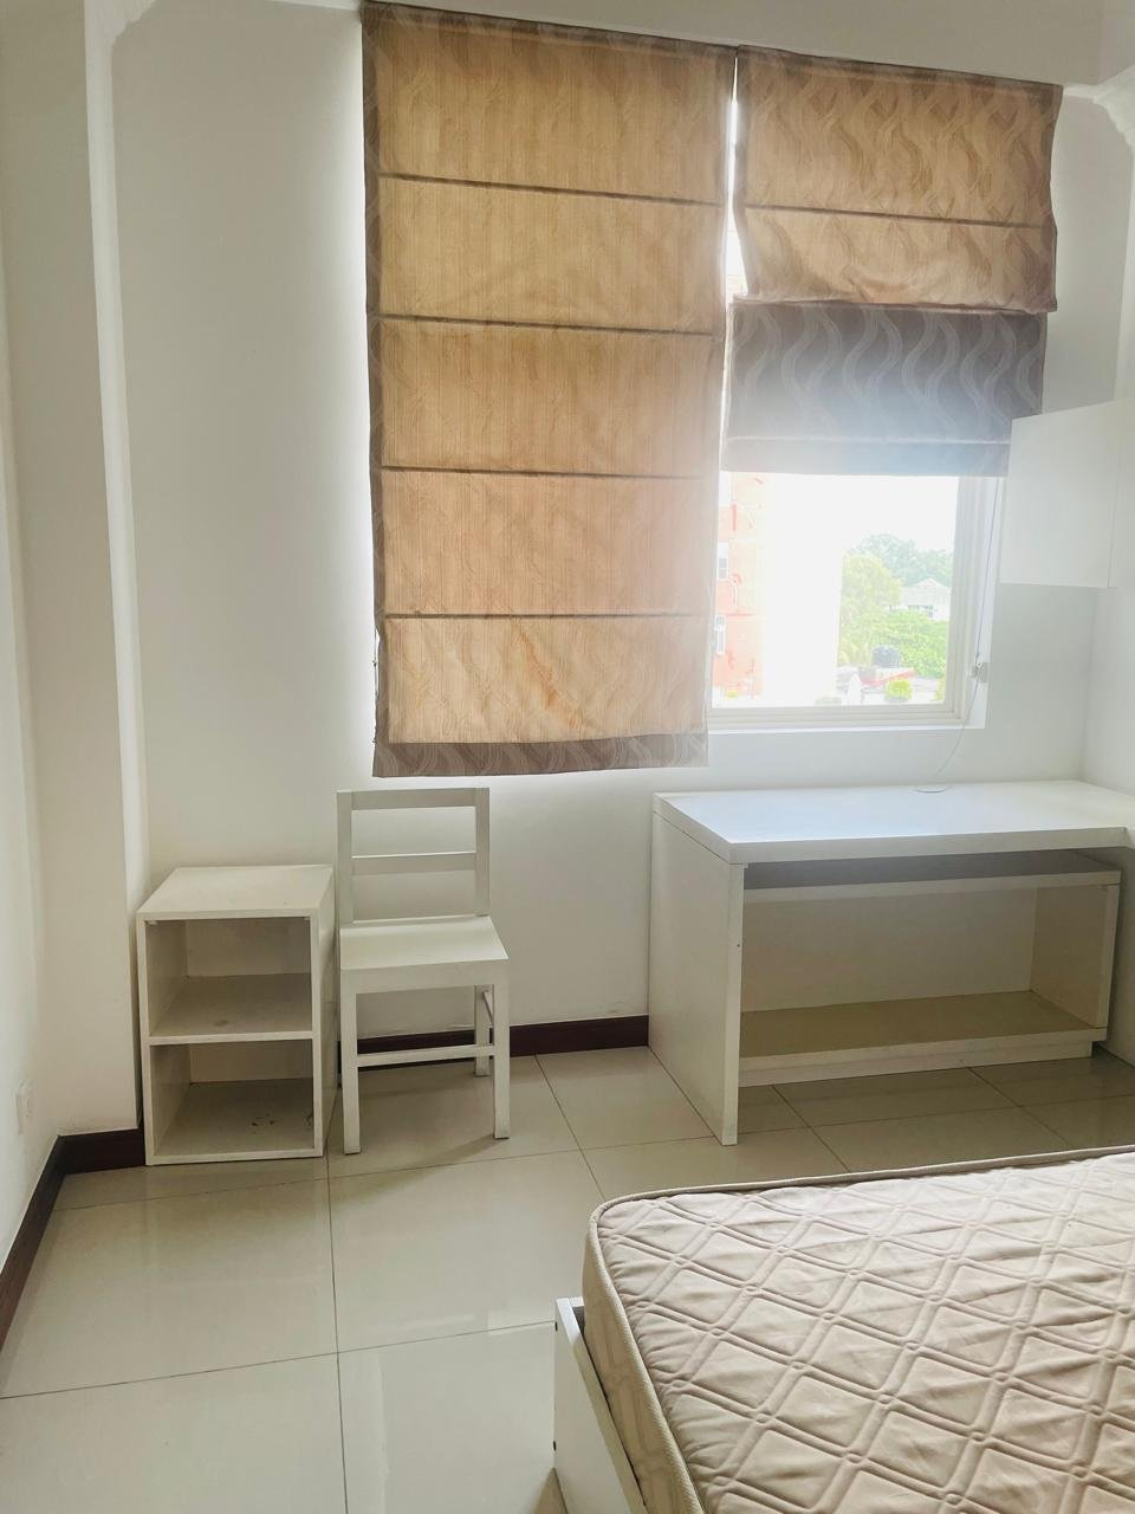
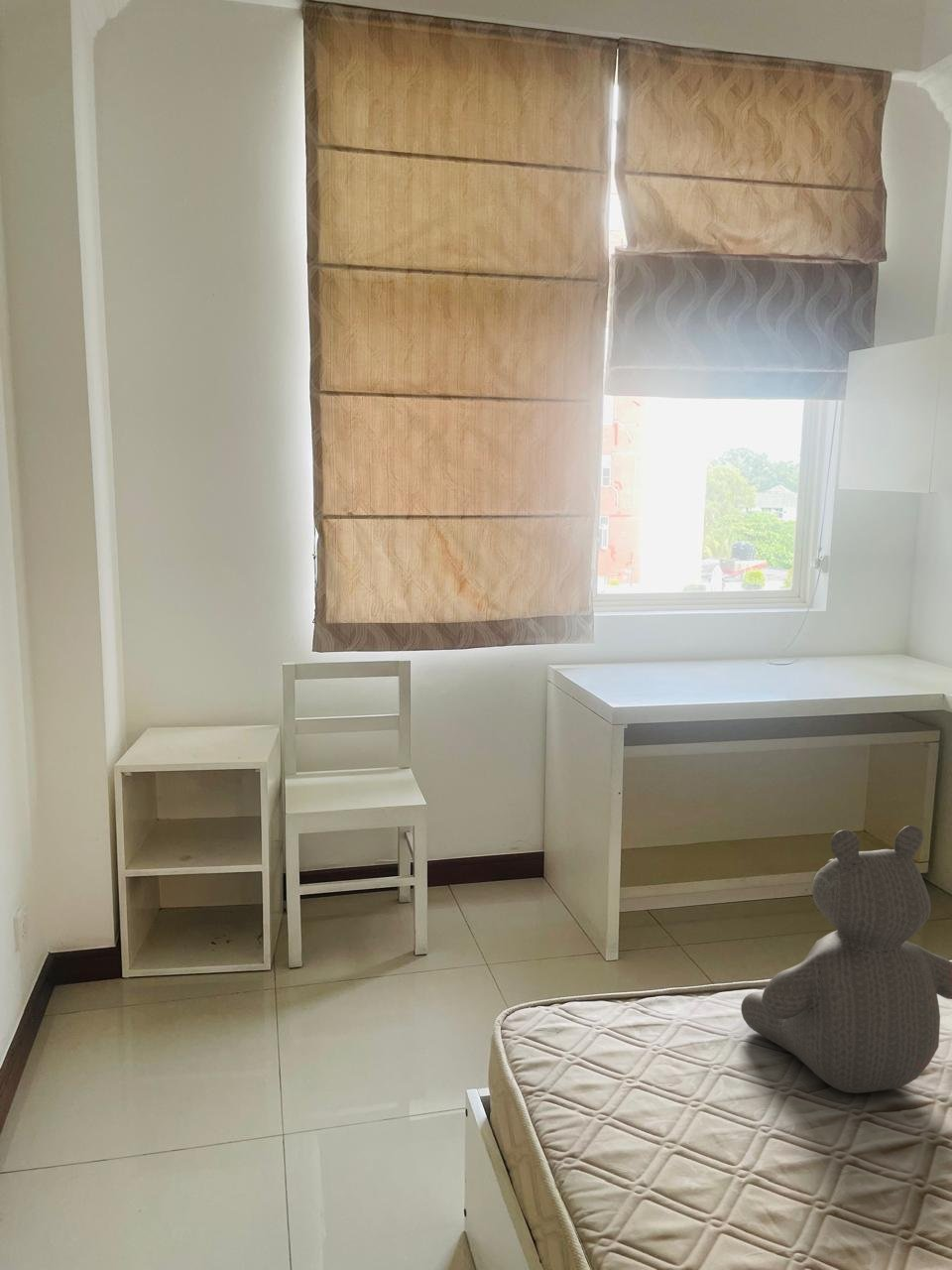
+ teddy bear [740,825,952,1094]
